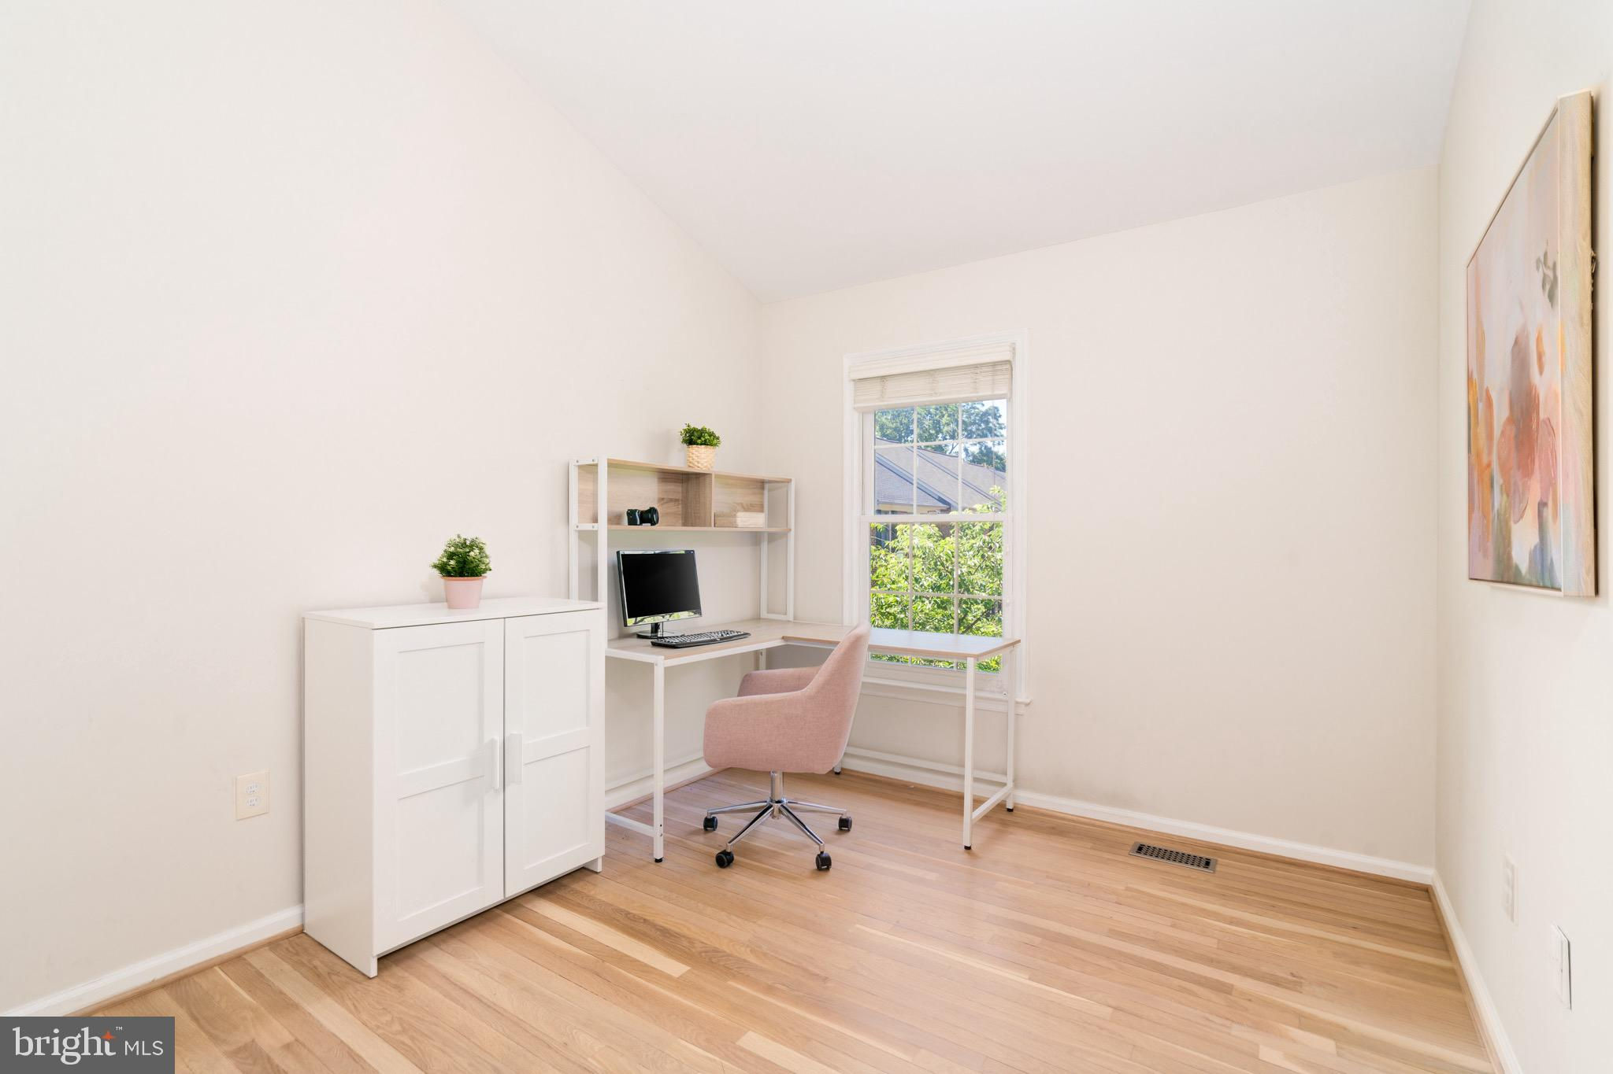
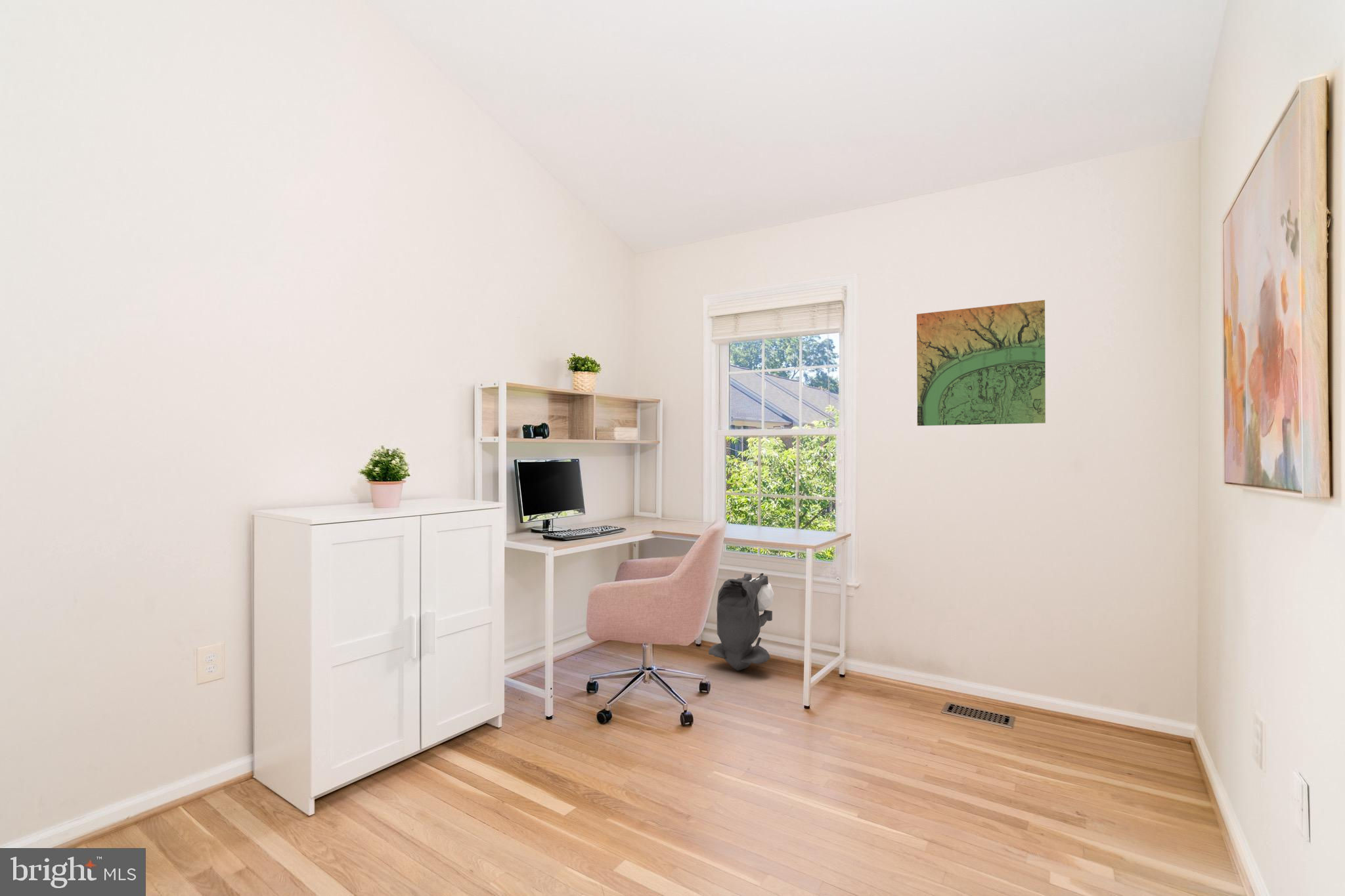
+ backpack [708,572,775,672]
+ terrain map [916,299,1046,427]
